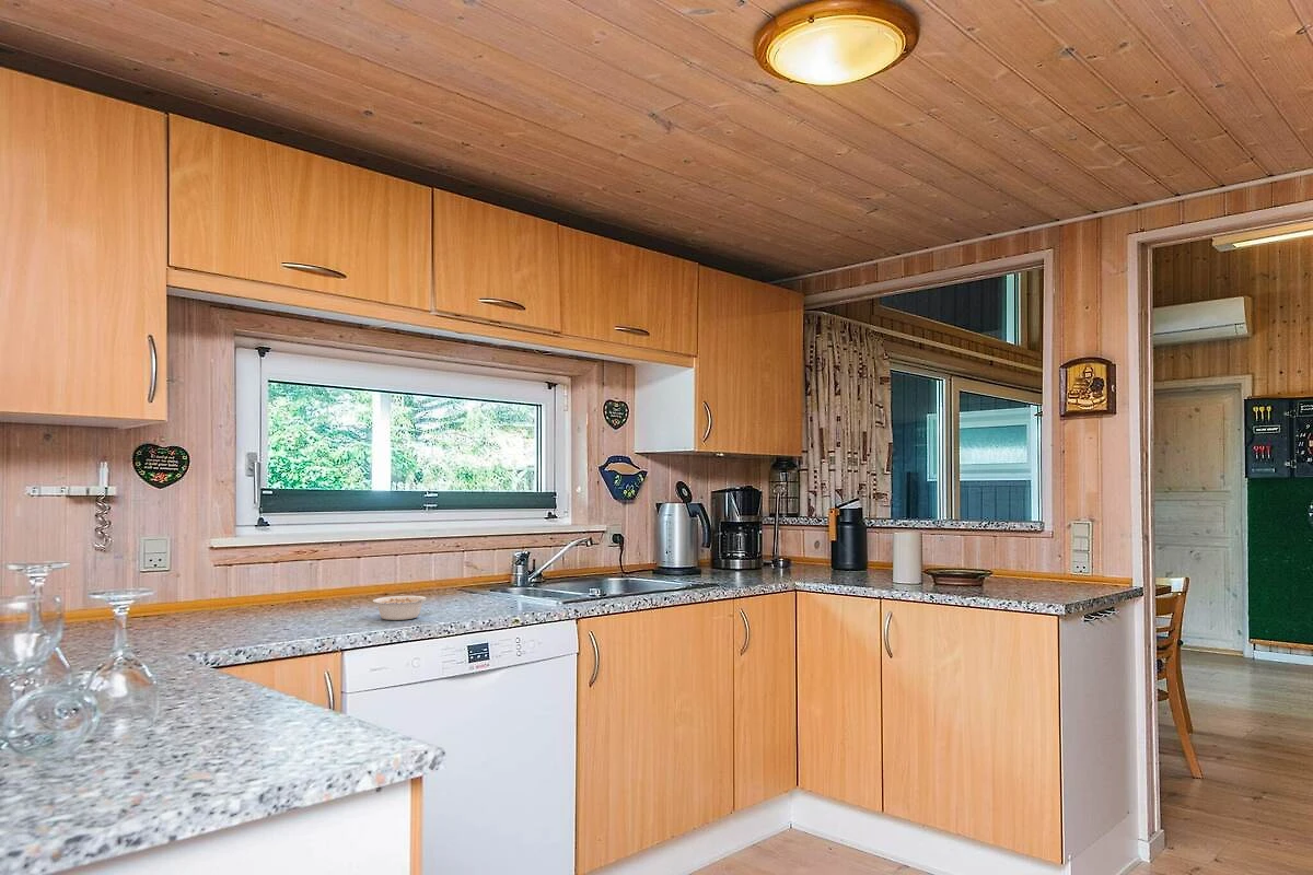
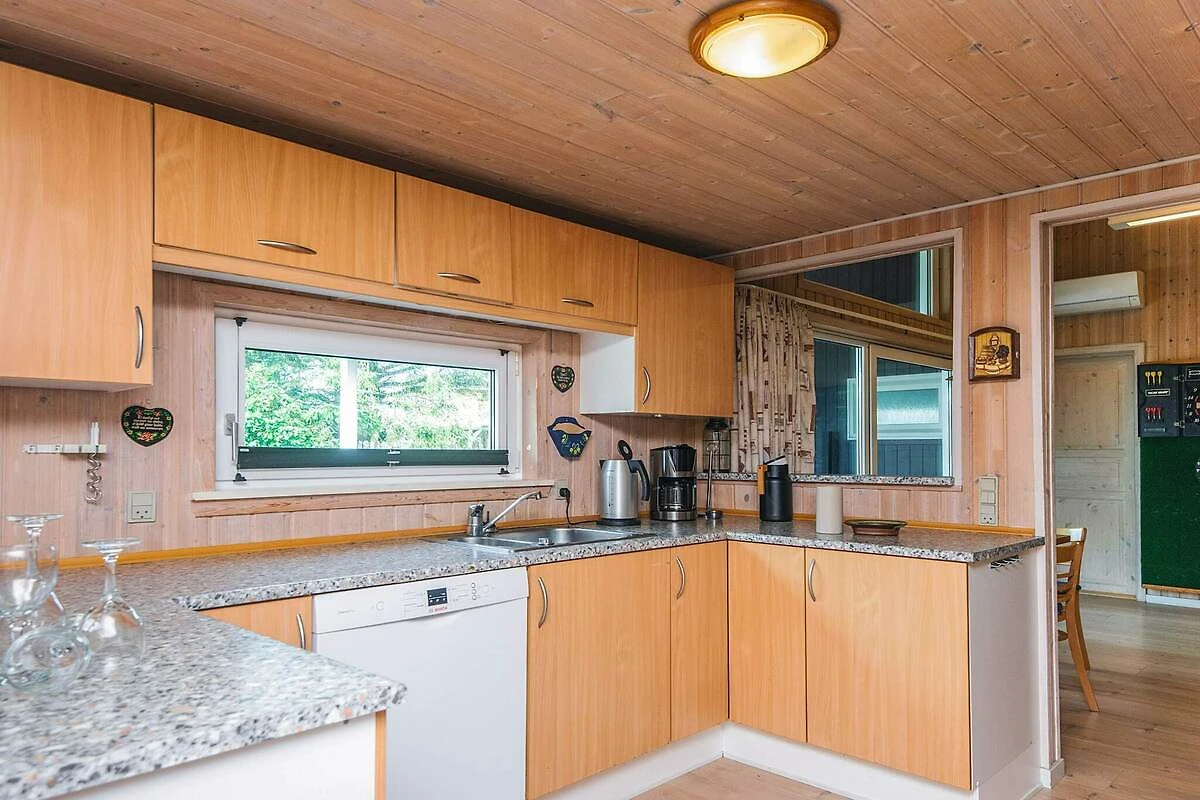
- legume [372,595,431,621]
